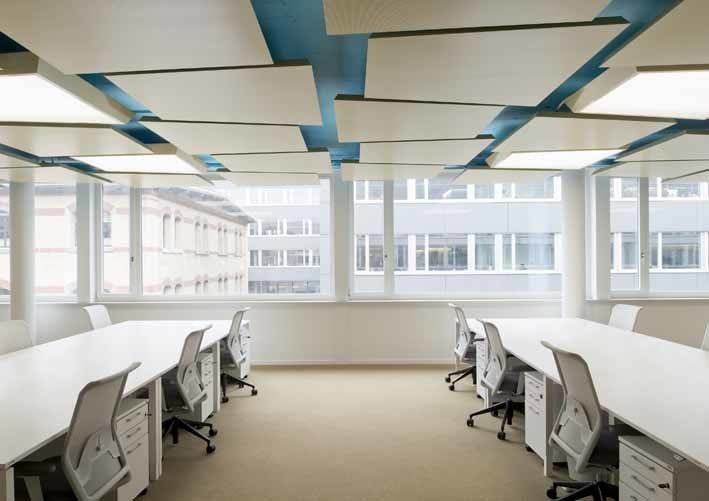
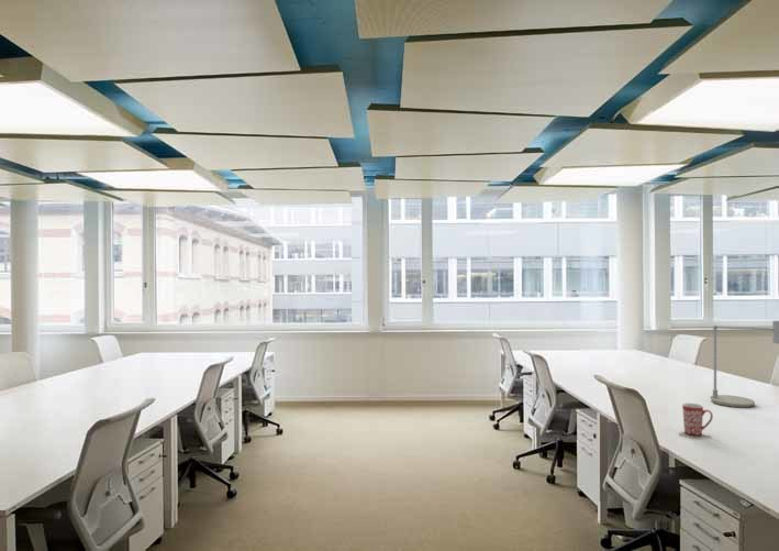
+ desk lamp [710,320,779,408]
+ mug [681,401,714,437]
